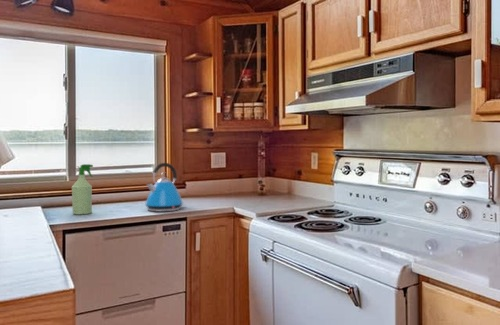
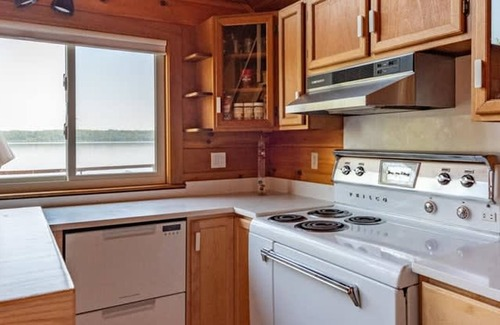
- kettle [144,162,184,212]
- spray bottle [71,163,94,215]
